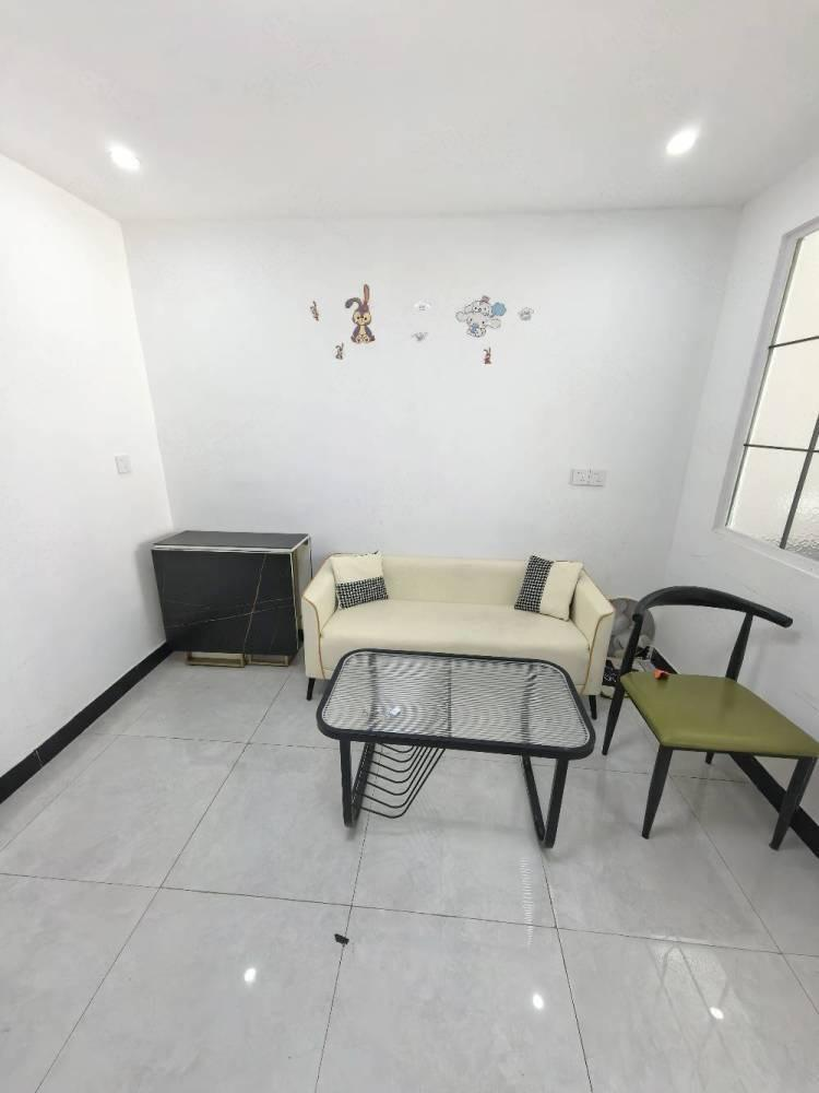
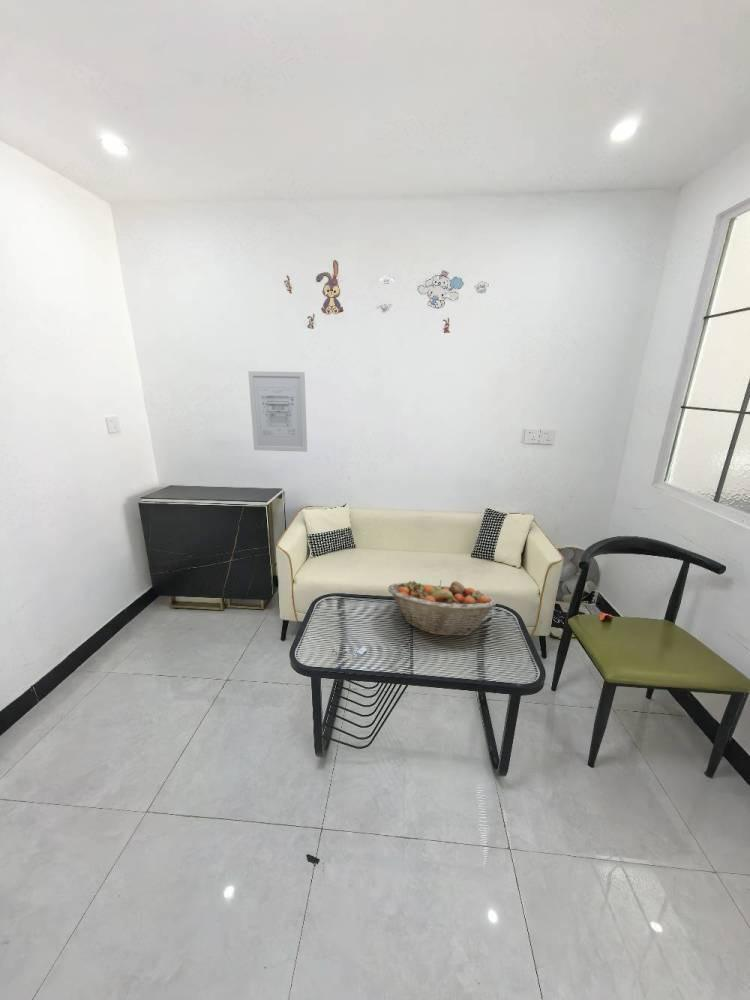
+ fruit basket [387,579,497,636]
+ wall art [247,370,308,453]
